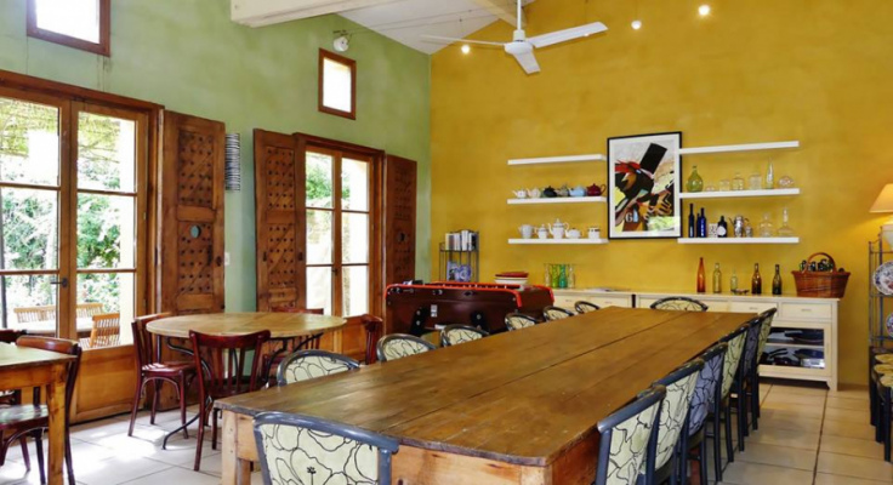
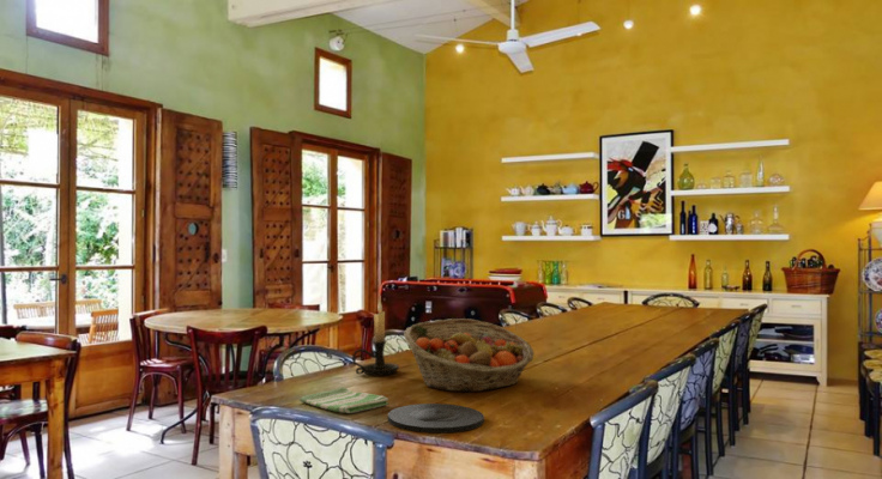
+ dish towel [298,386,389,414]
+ plate [387,402,485,433]
+ candle holder [351,302,400,376]
+ fruit basket [403,317,536,393]
